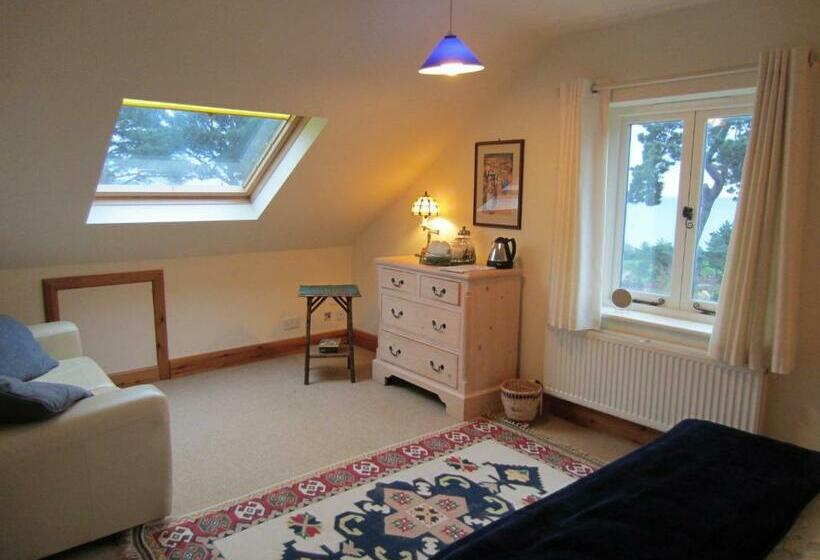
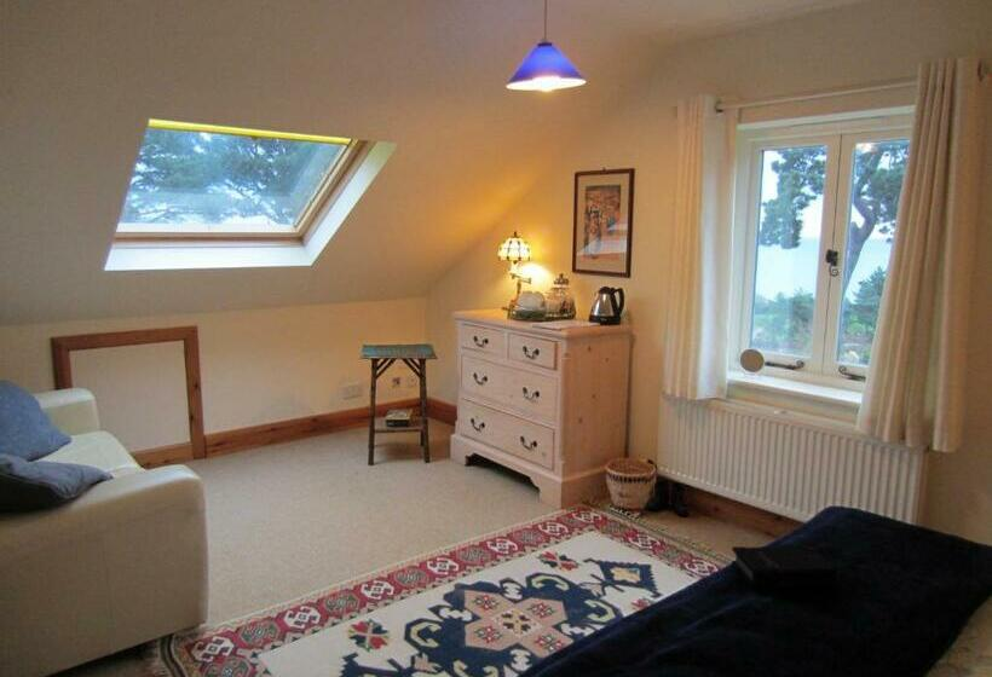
+ boots [645,479,691,517]
+ hardback book [731,544,838,589]
